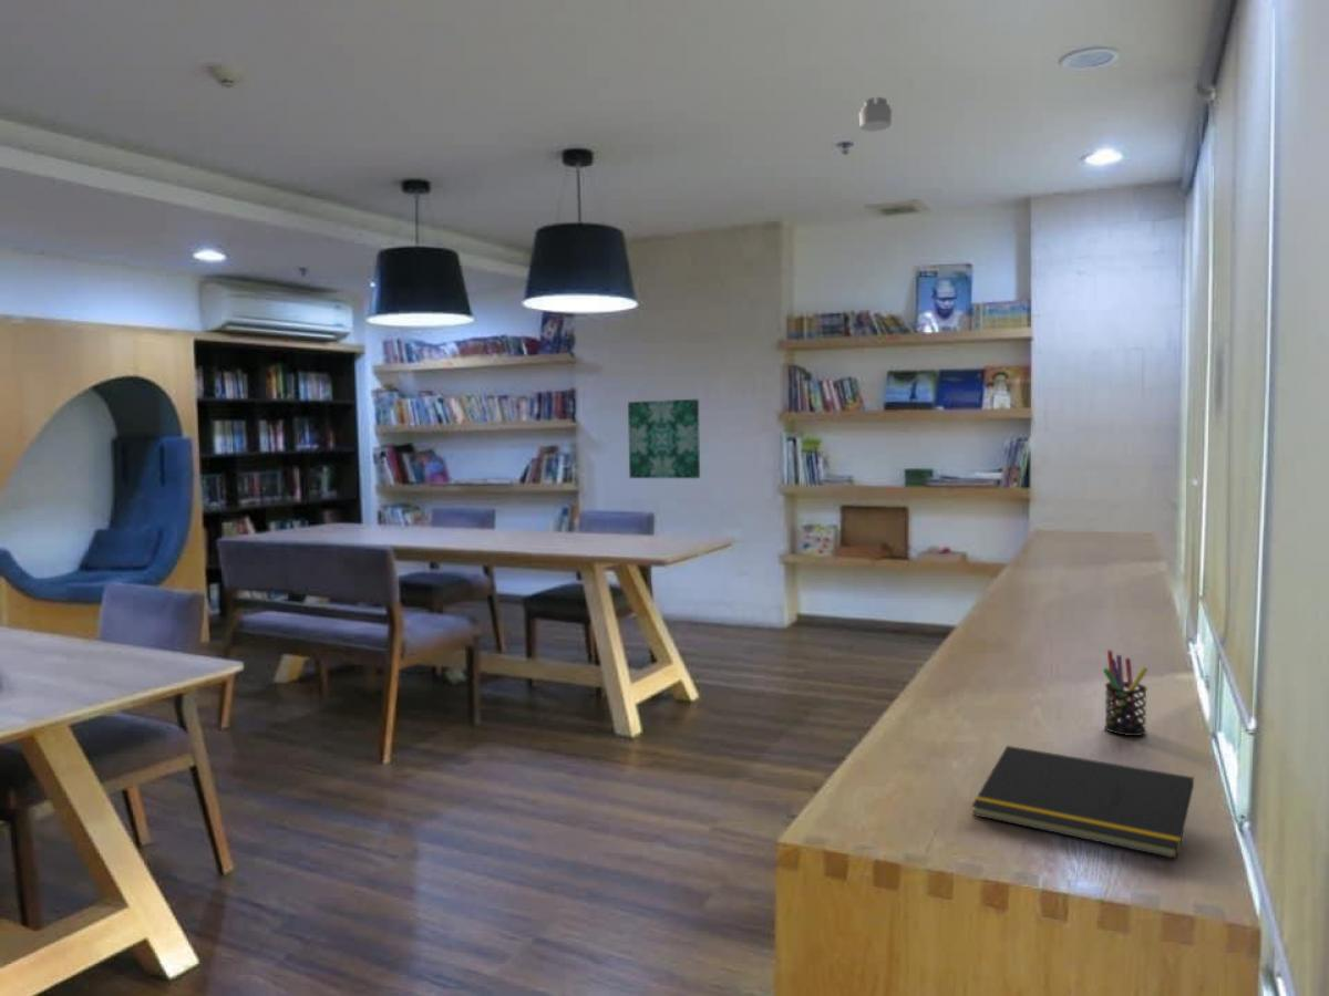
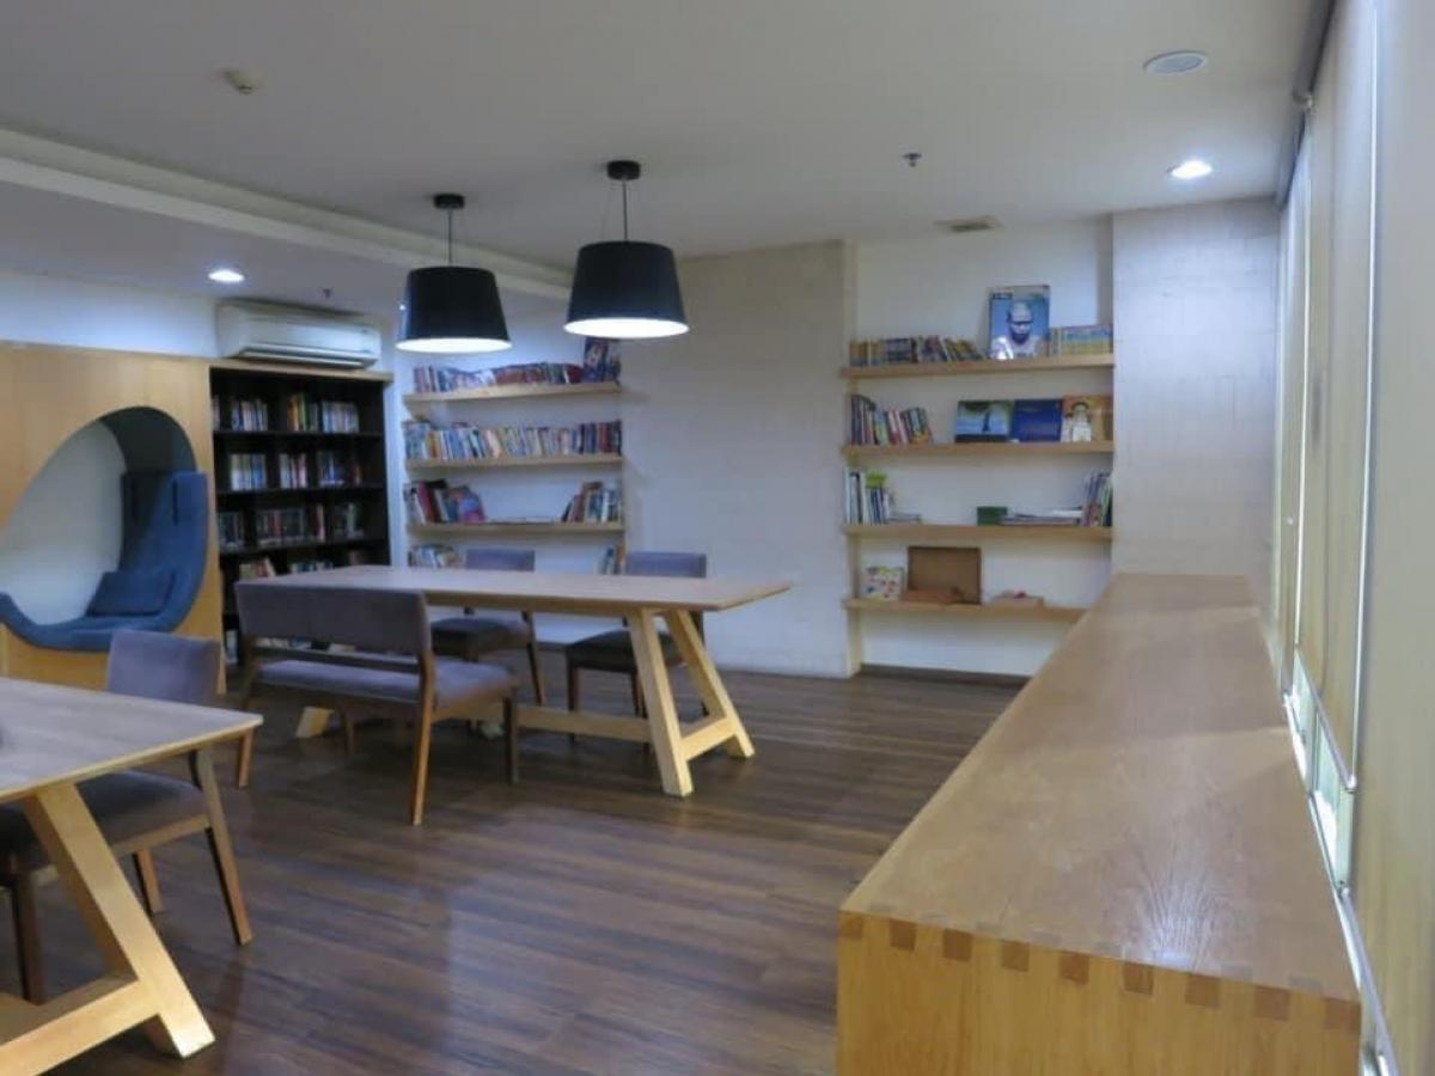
- wall art [627,398,701,479]
- pen holder [1102,650,1150,737]
- smoke detector [858,96,894,133]
- notepad [971,745,1195,860]
